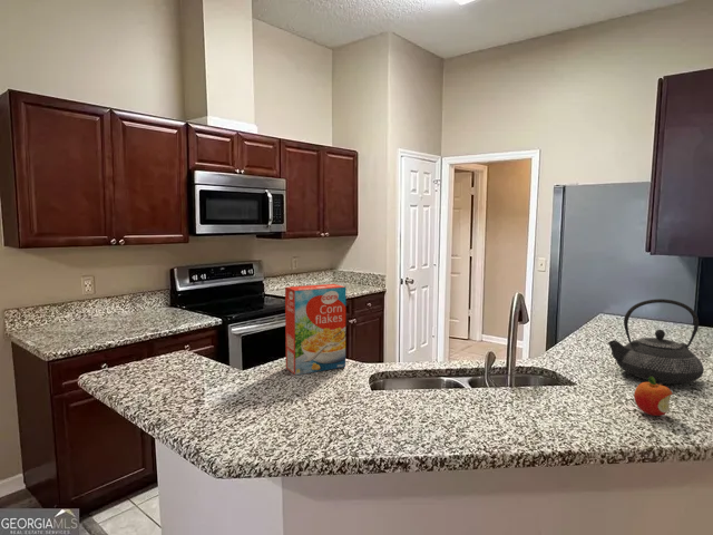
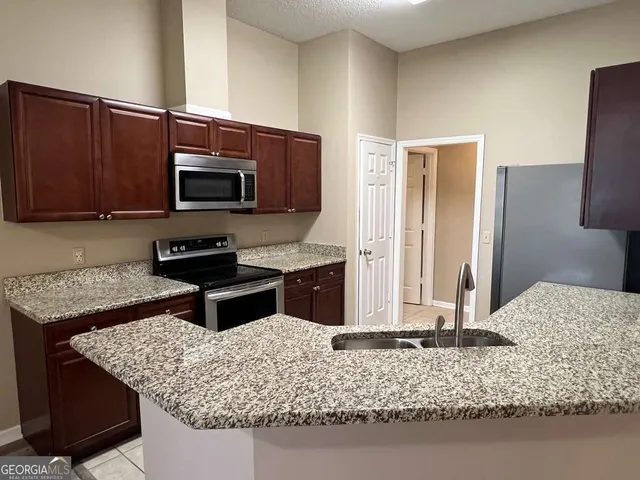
- fruit [633,377,674,417]
- cereal box [284,283,346,377]
- teapot [607,298,705,385]
